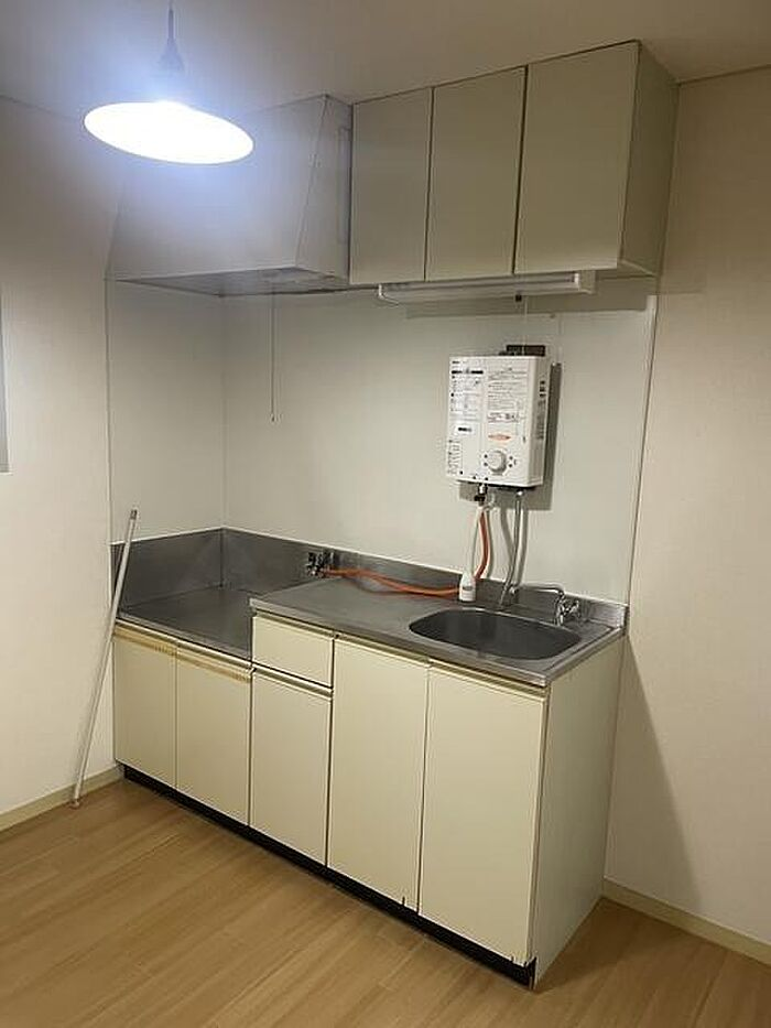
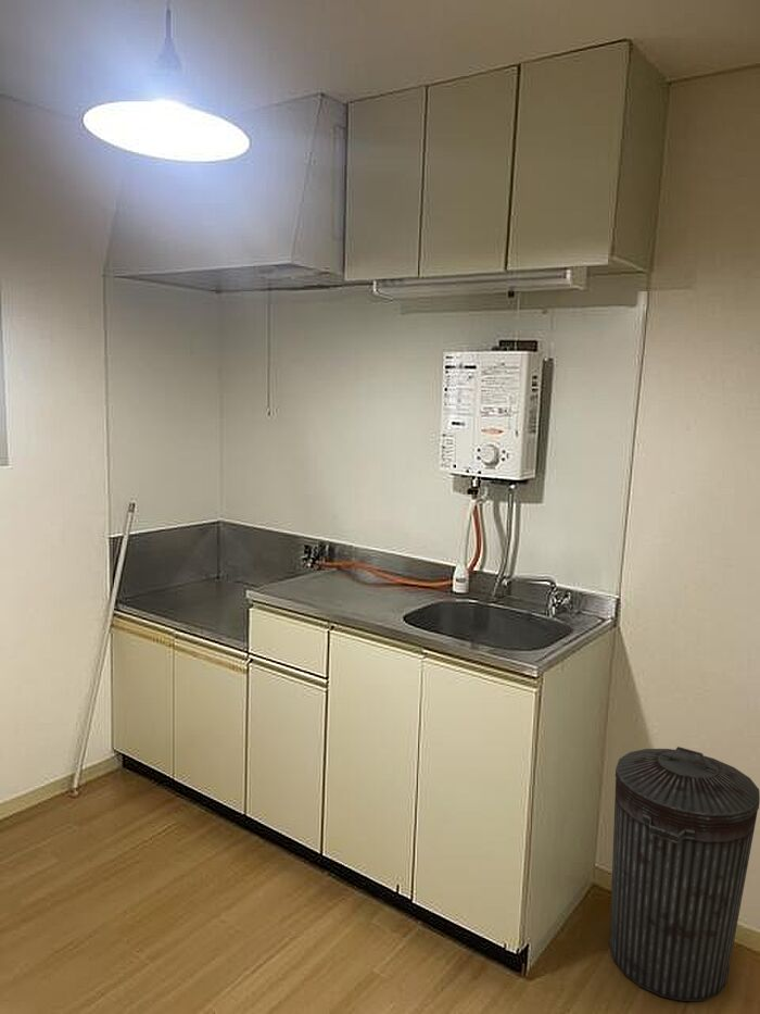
+ trash can [608,746,760,1002]
